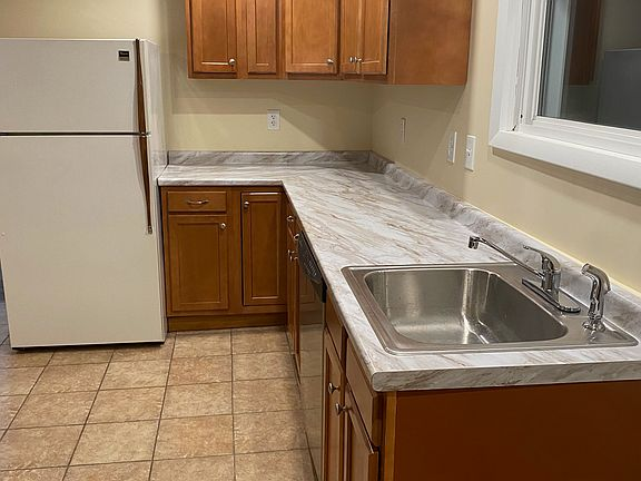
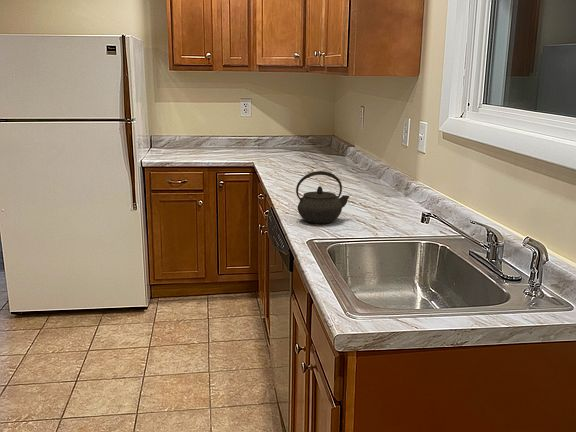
+ kettle [295,170,350,225]
